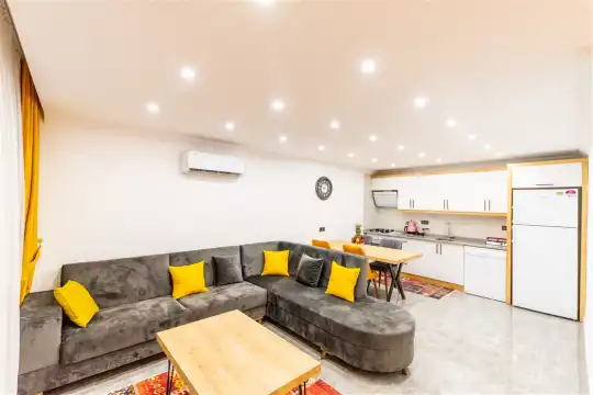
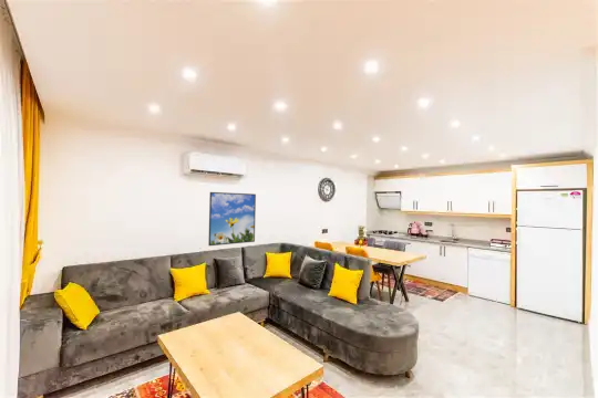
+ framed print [207,191,257,247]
